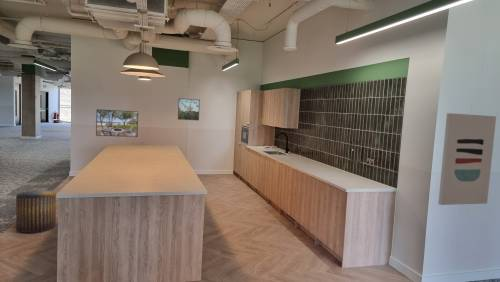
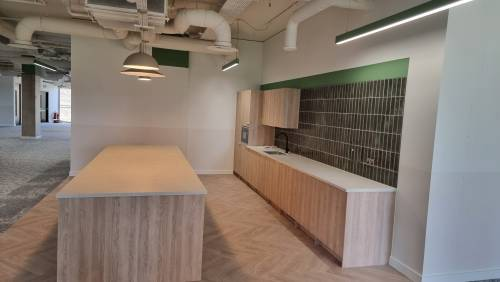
- stool [15,189,57,234]
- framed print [177,97,201,121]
- wall art [437,112,497,206]
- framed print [95,108,139,138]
